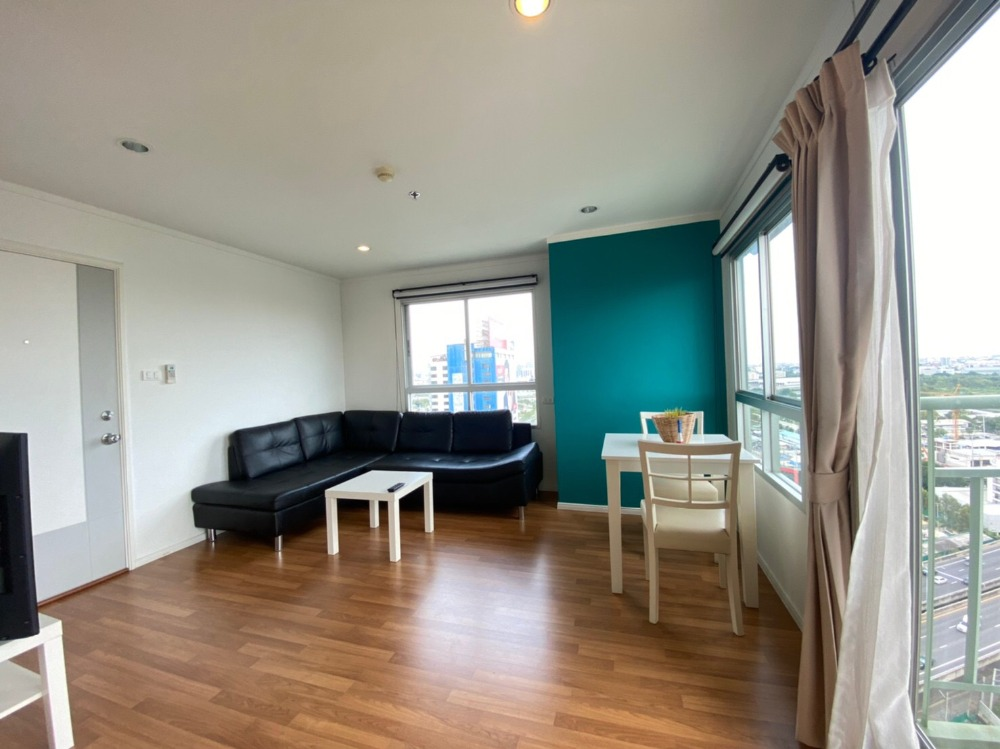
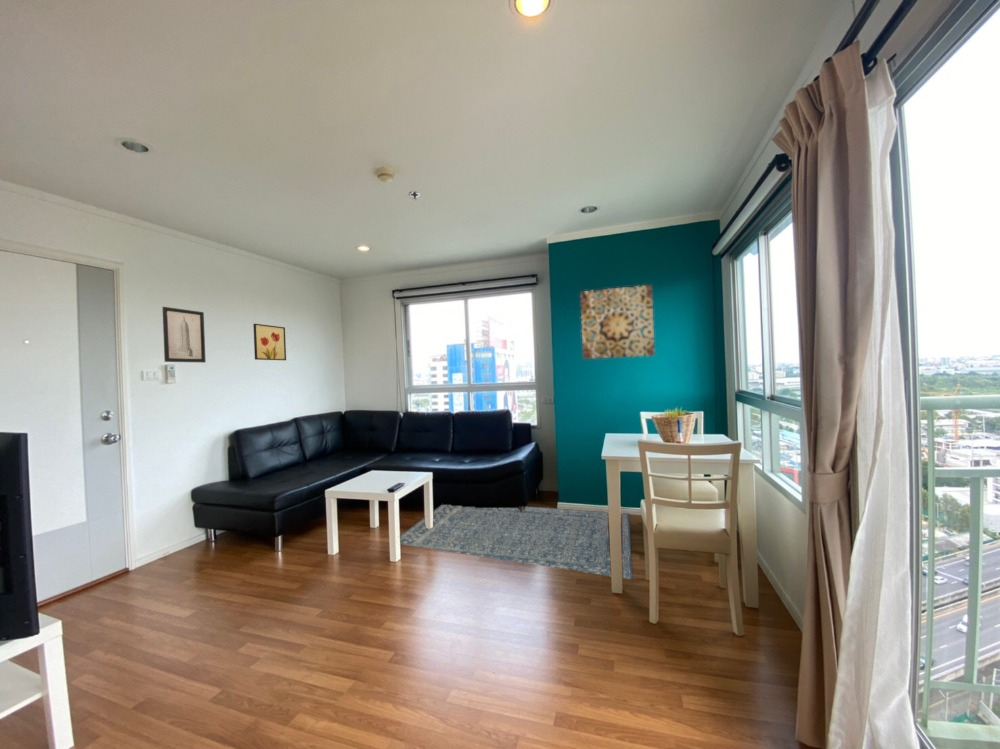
+ wall art [579,284,656,360]
+ rug [399,504,634,581]
+ wall art [252,323,287,361]
+ wall art [161,306,207,364]
